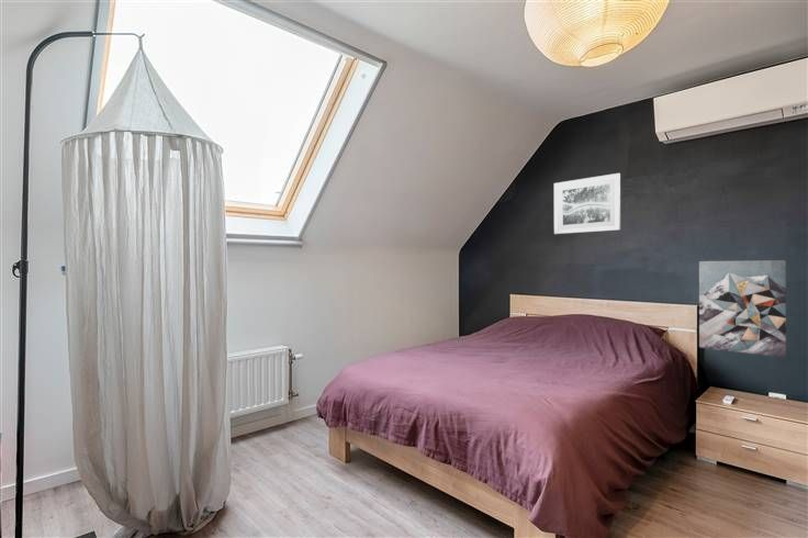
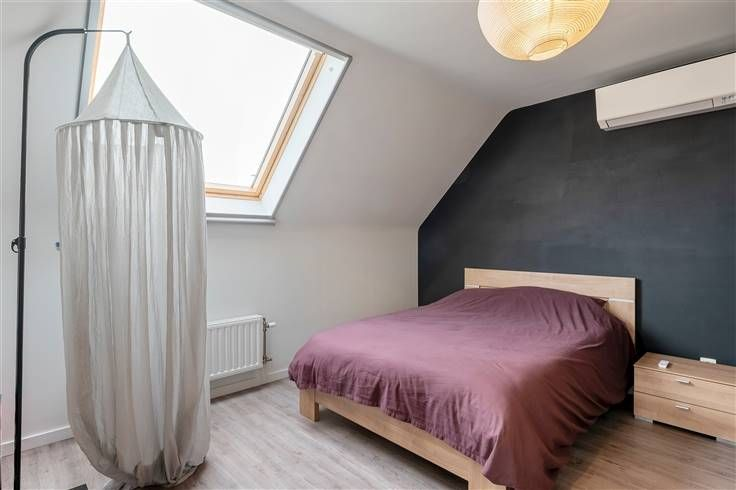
- wall art [553,172,622,235]
- wall art [698,259,787,358]
